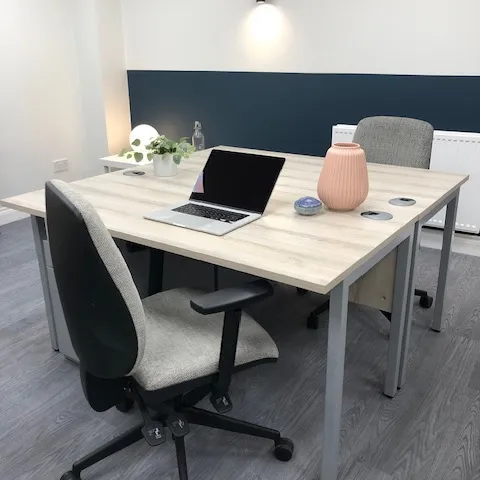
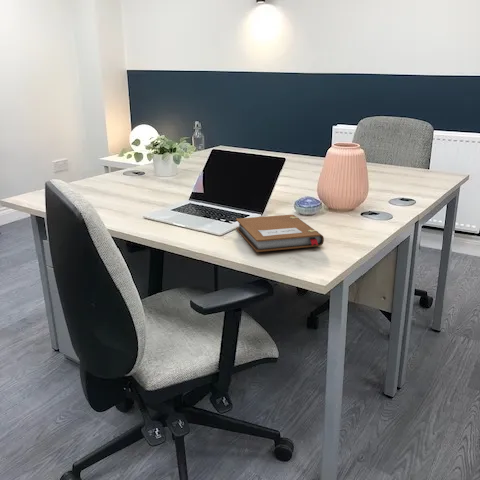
+ notebook [235,214,325,253]
